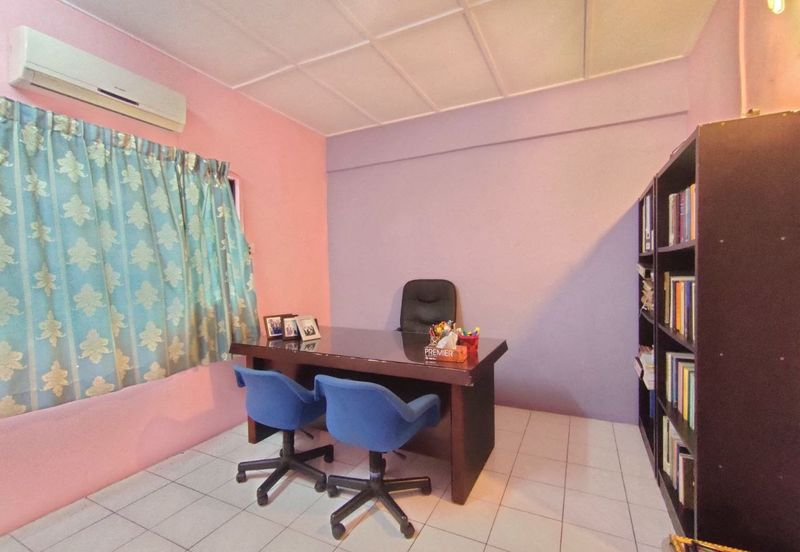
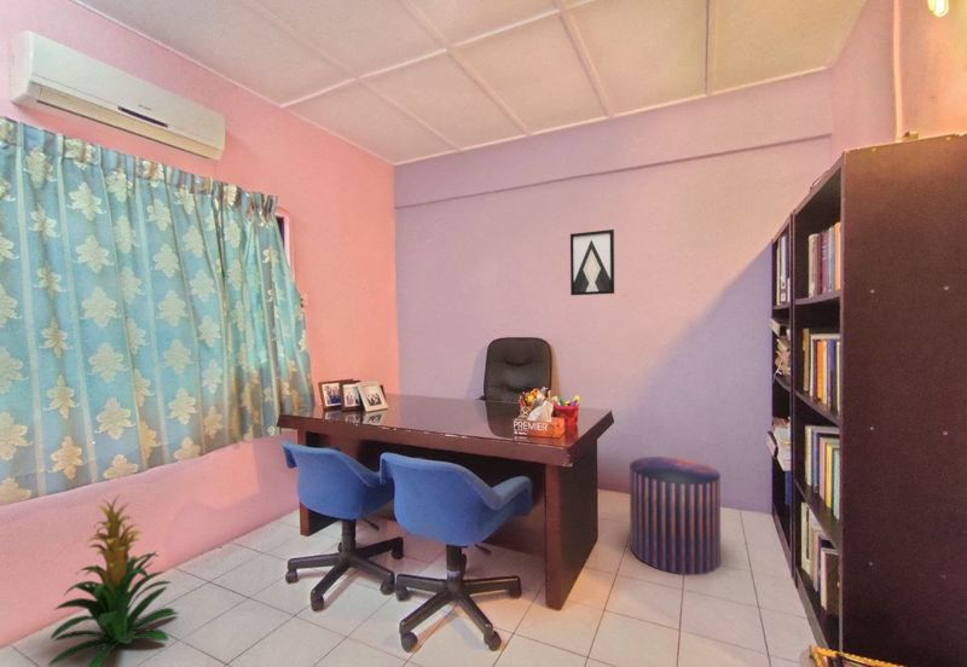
+ stool [629,456,722,576]
+ indoor plant [46,493,180,667]
+ wall art [569,228,615,296]
